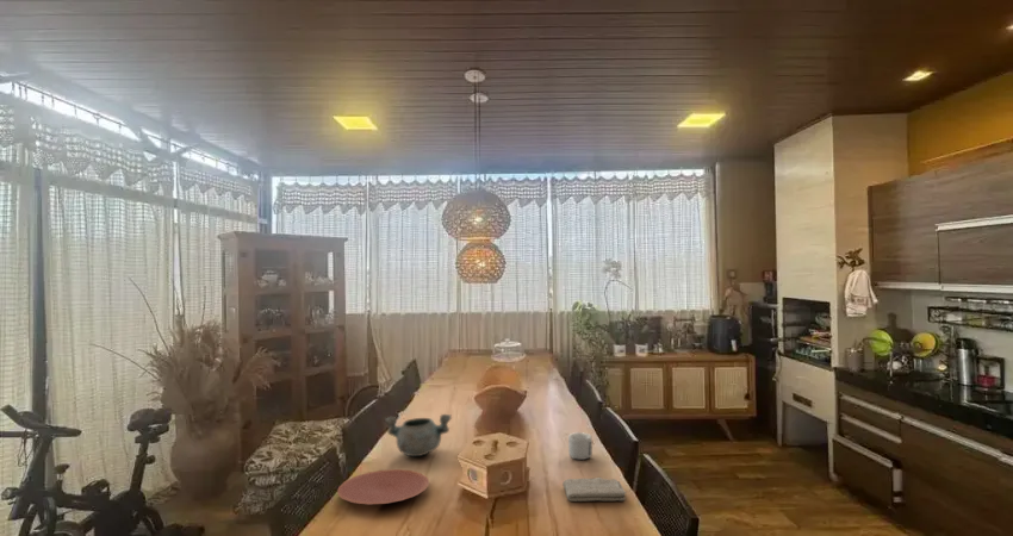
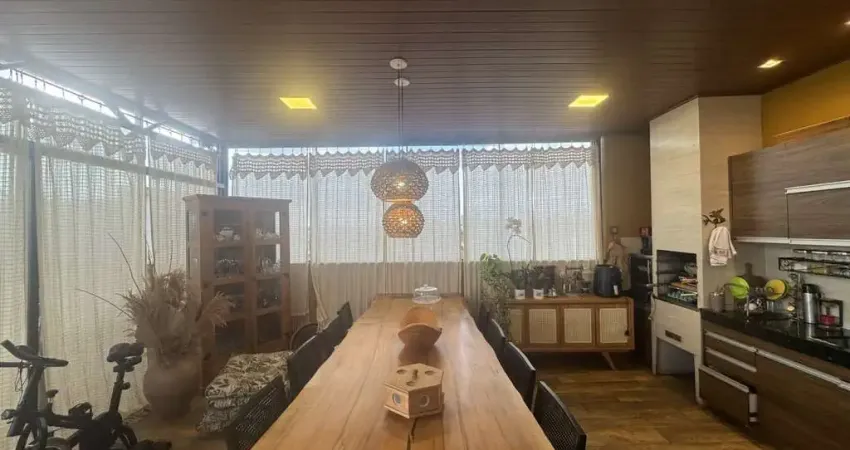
- mug [567,431,593,461]
- plate [336,468,430,505]
- washcloth [561,476,628,503]
- decorative bowl [384,413,453,457]
